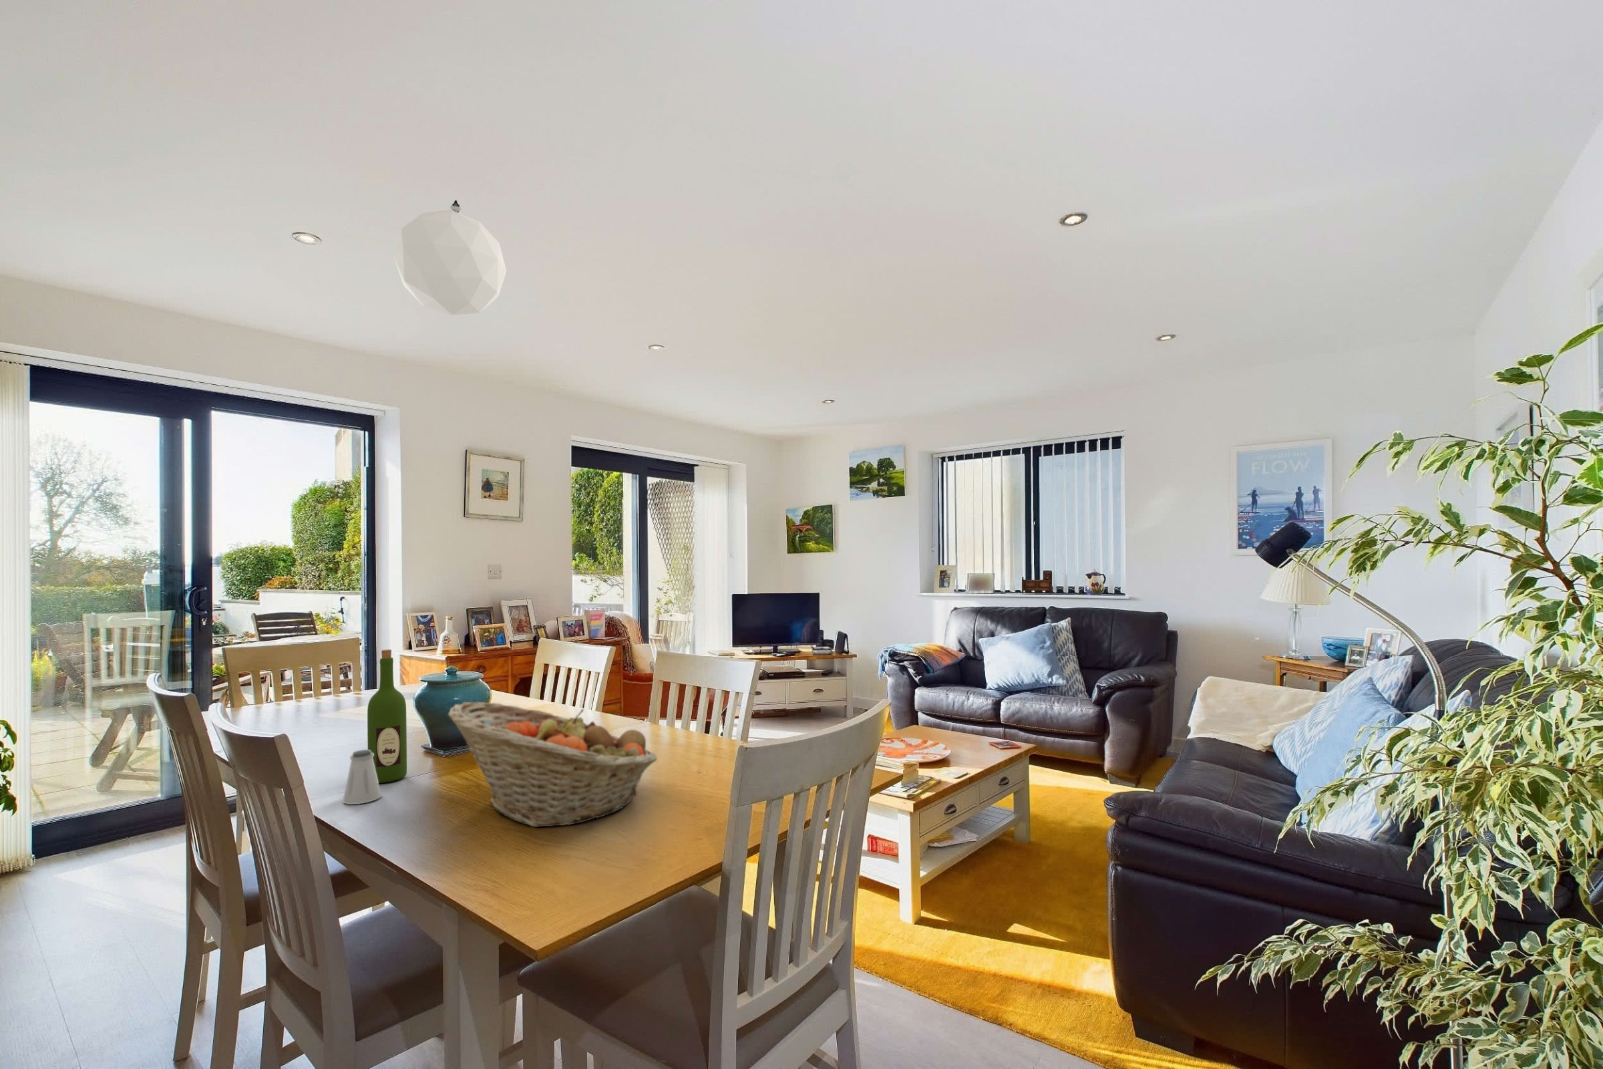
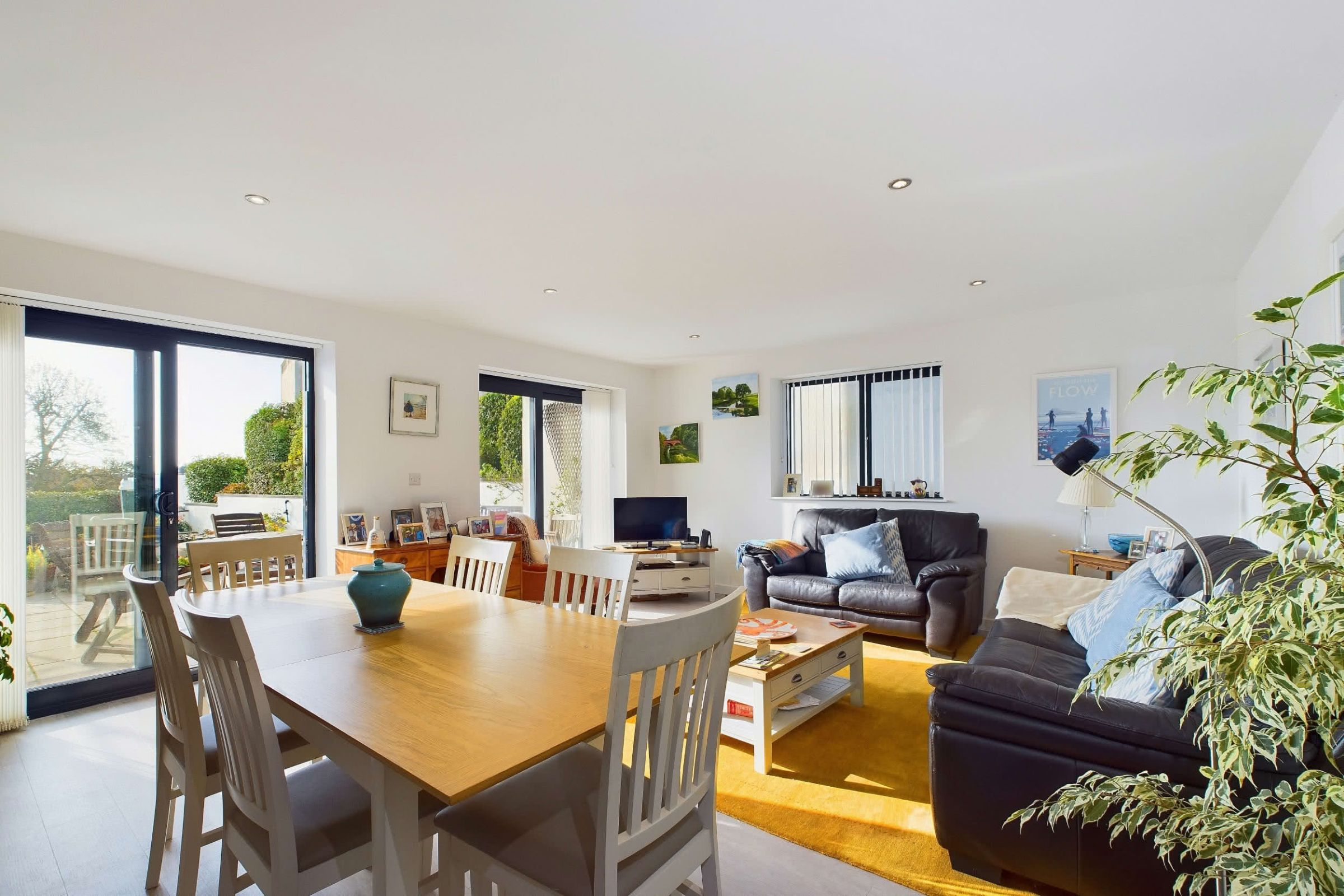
- fruit basket [447,702,658,828]
- wine bottle [366,649,408,784]
- saltshaker [342,749,382,805]
- pendant lamp [392,199,507,316]
